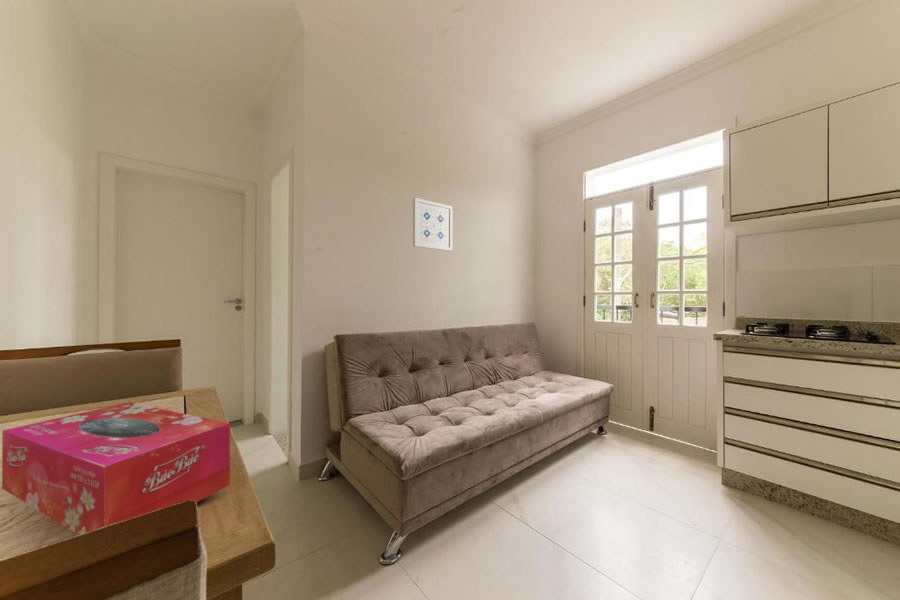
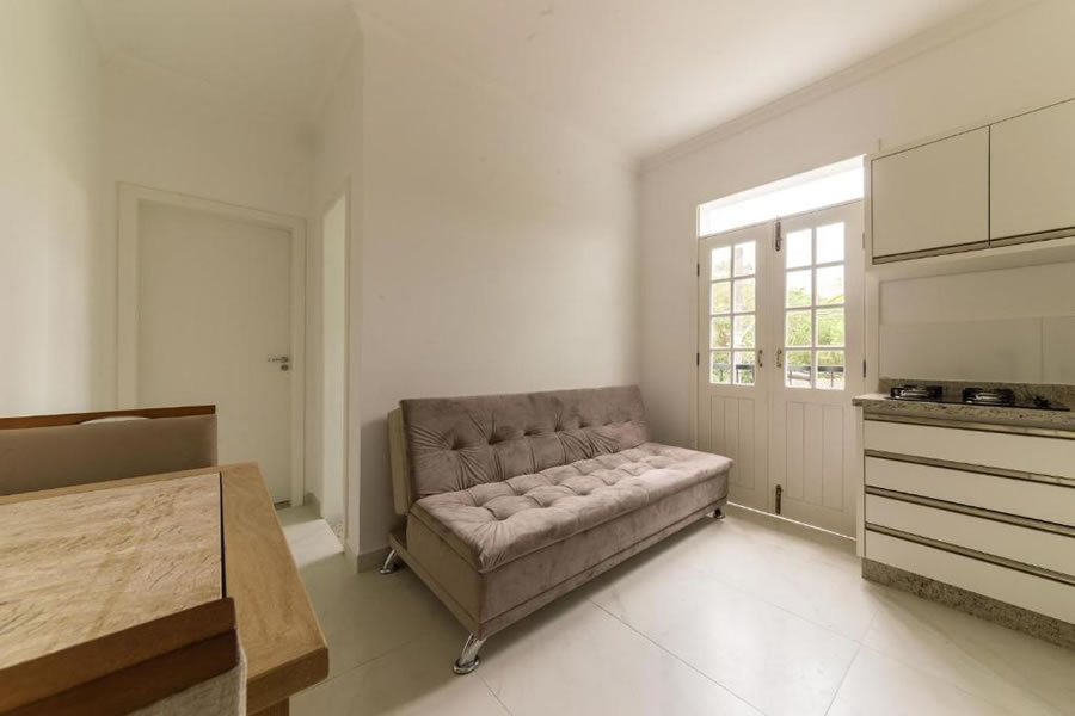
- wall art [412,197,453,252]
- tissue box [1,401,231,536]
